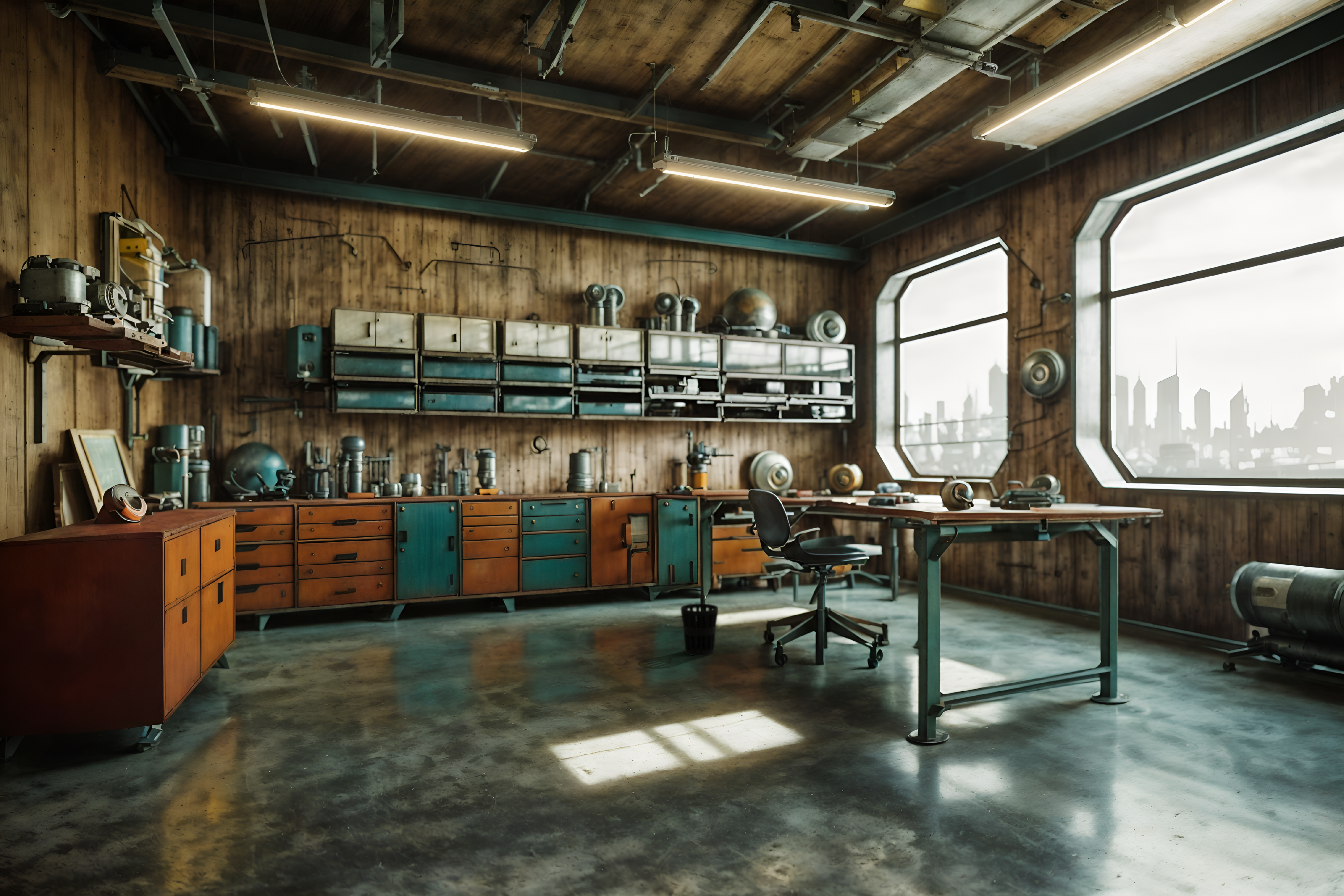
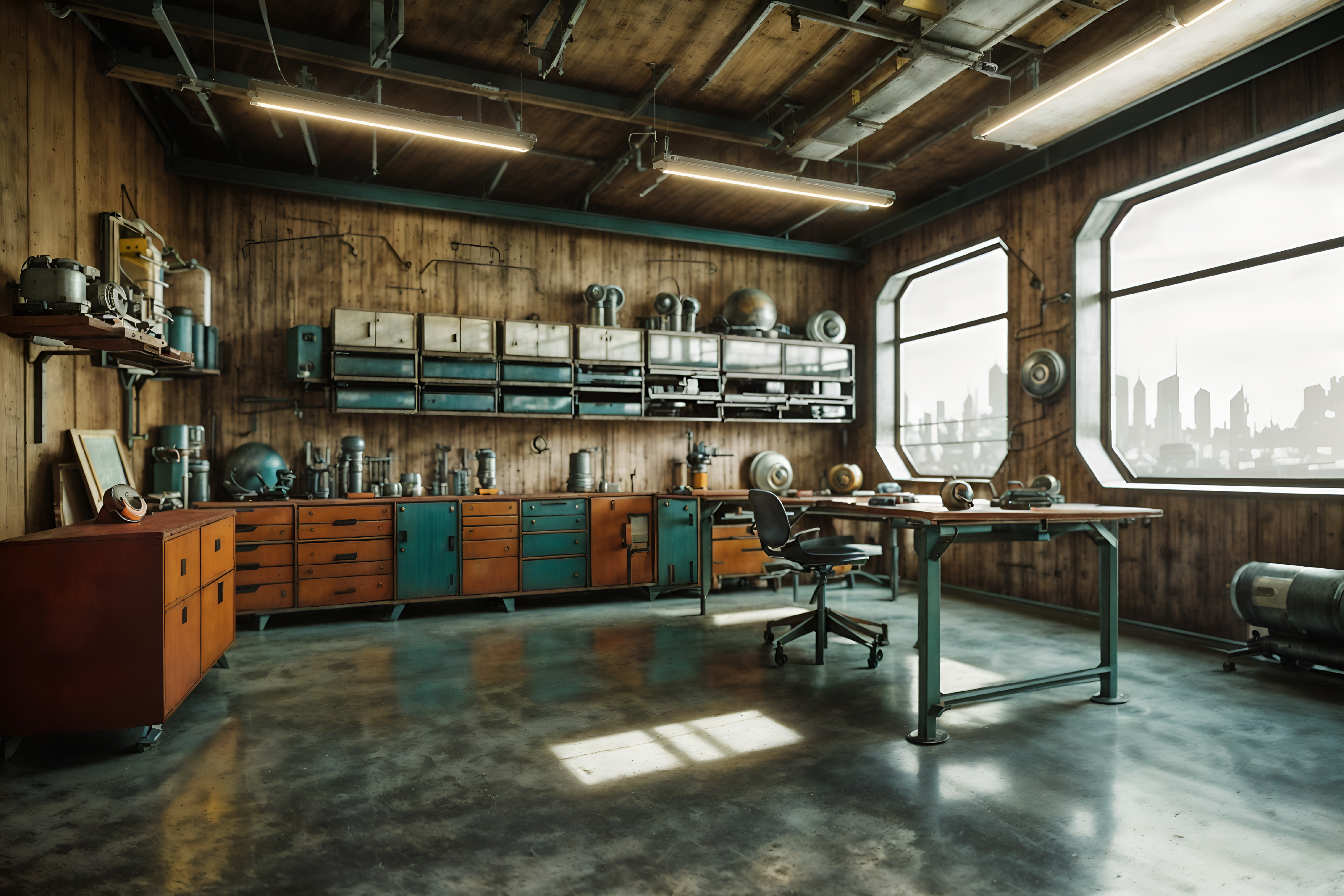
- wastebasket [681,603,719,656]
